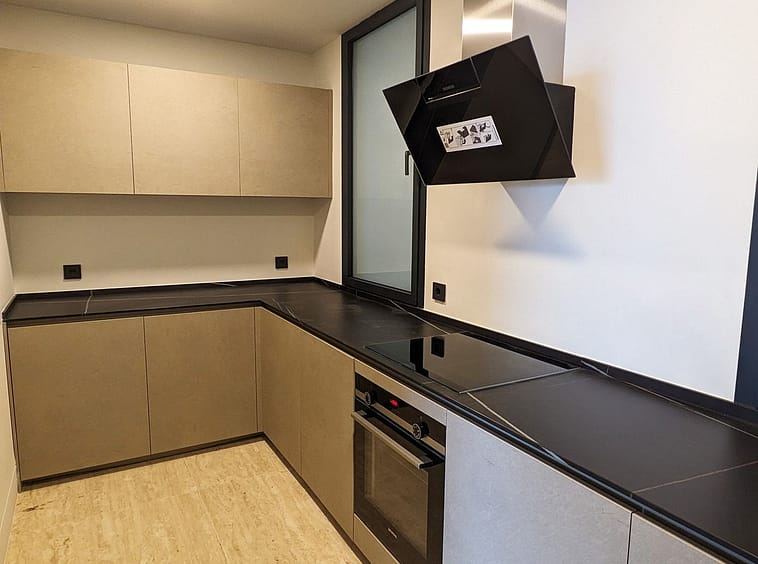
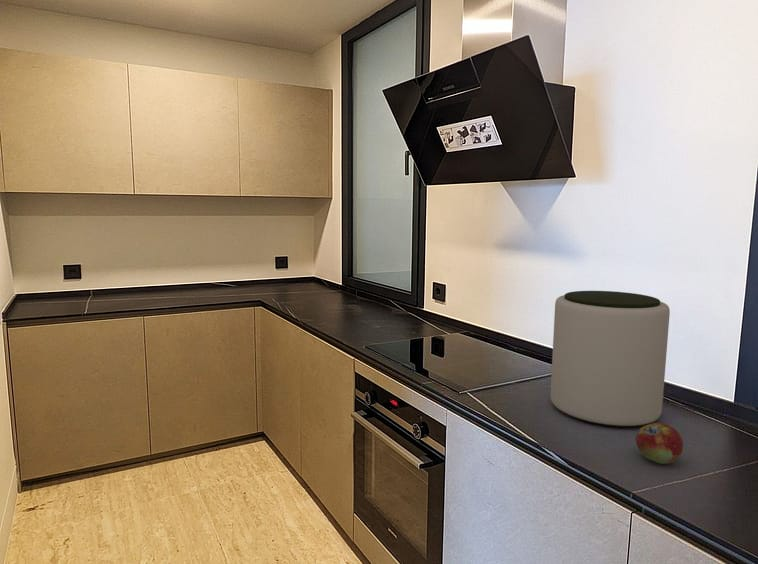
+ plant pot [550,290,671,428]
+ fruit [635,422,684,465]
